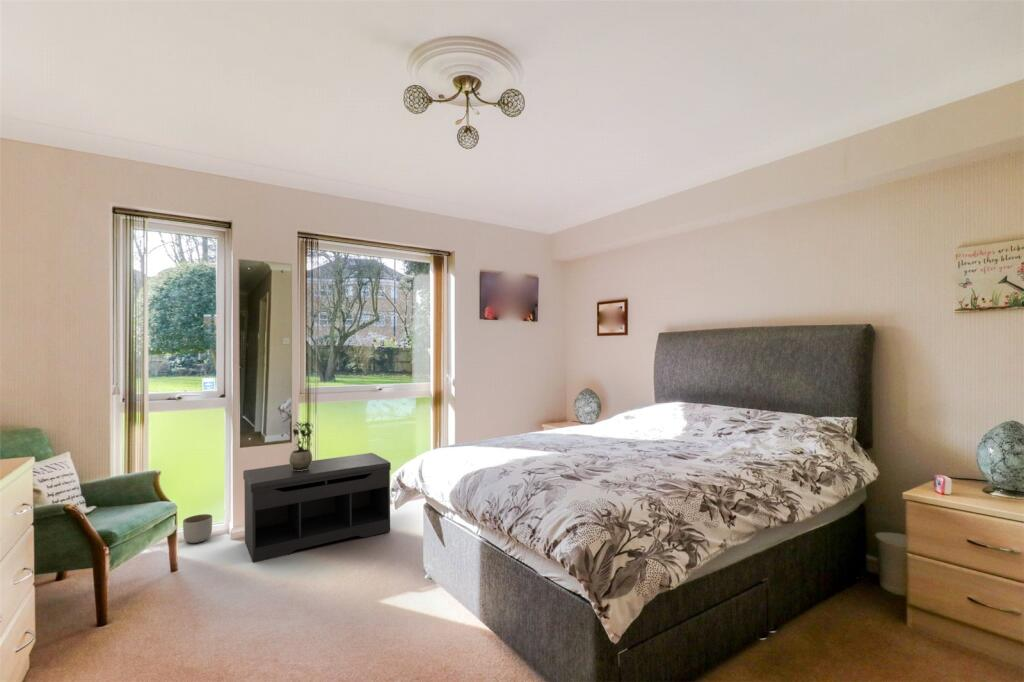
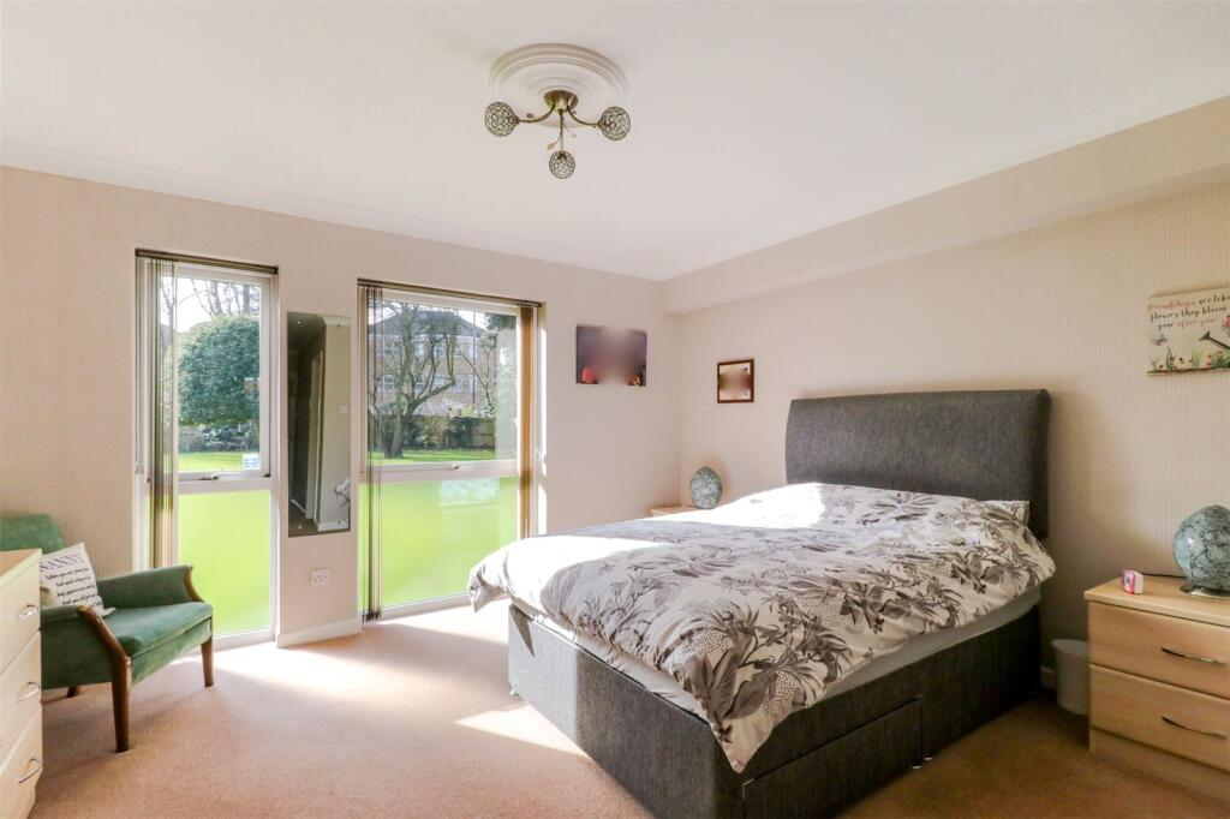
- potted plant [288,417,314,471]
- bench [242,452,392,564]
- planter [182,513,213,544]
